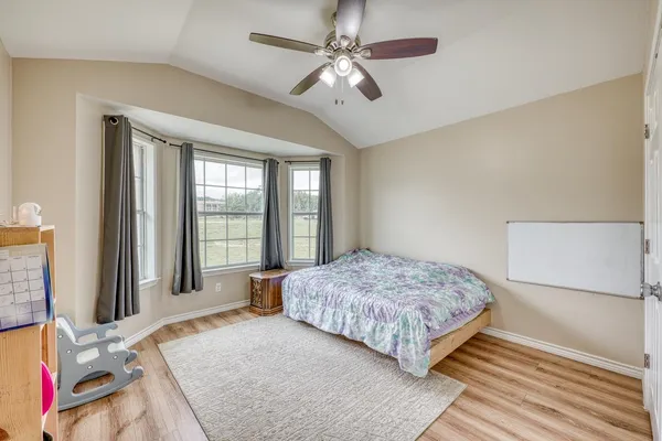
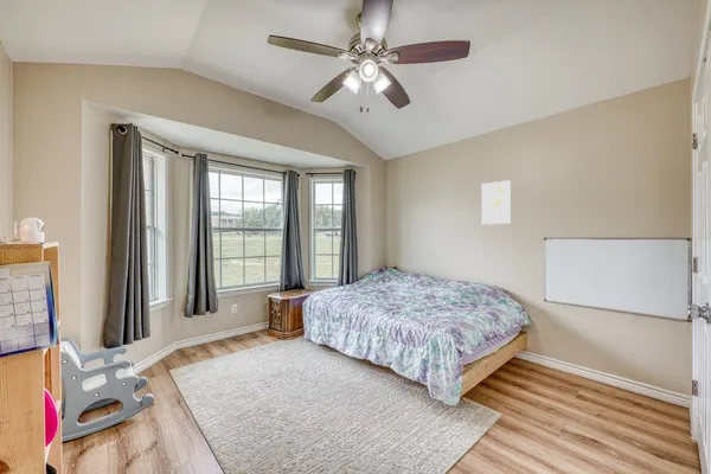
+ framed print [480,179,512,225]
